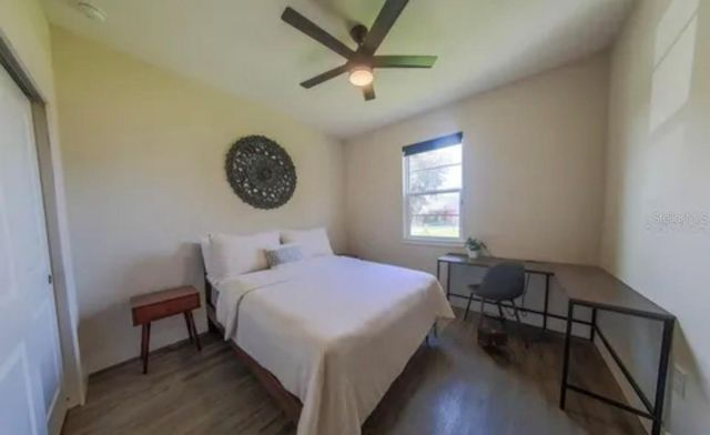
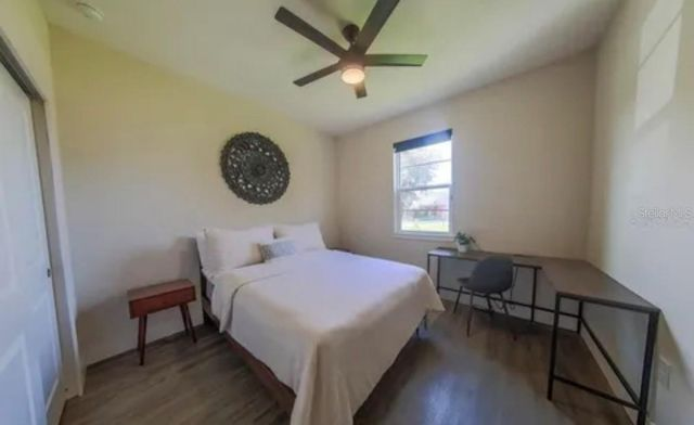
- satchel [475,326,517,363]
